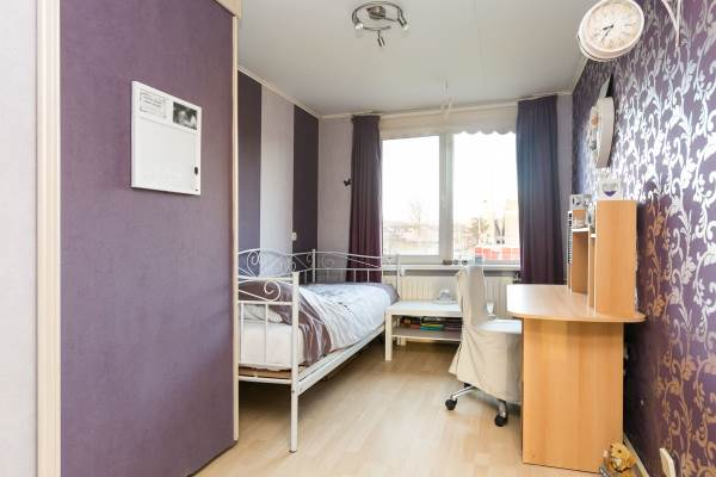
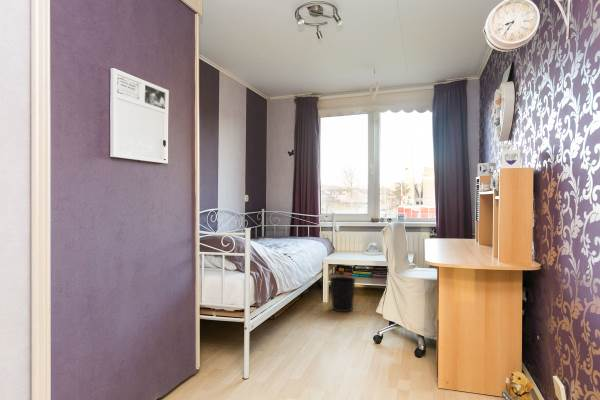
+ wastebasket [329,275,357,313]
